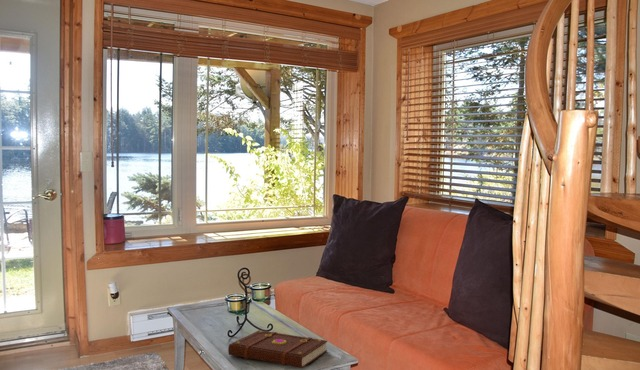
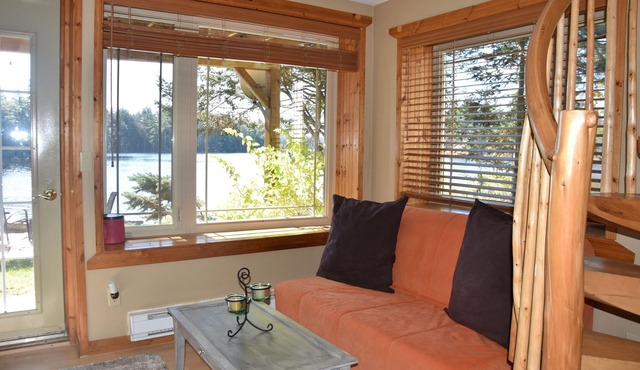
- book [227,329,328,369]
